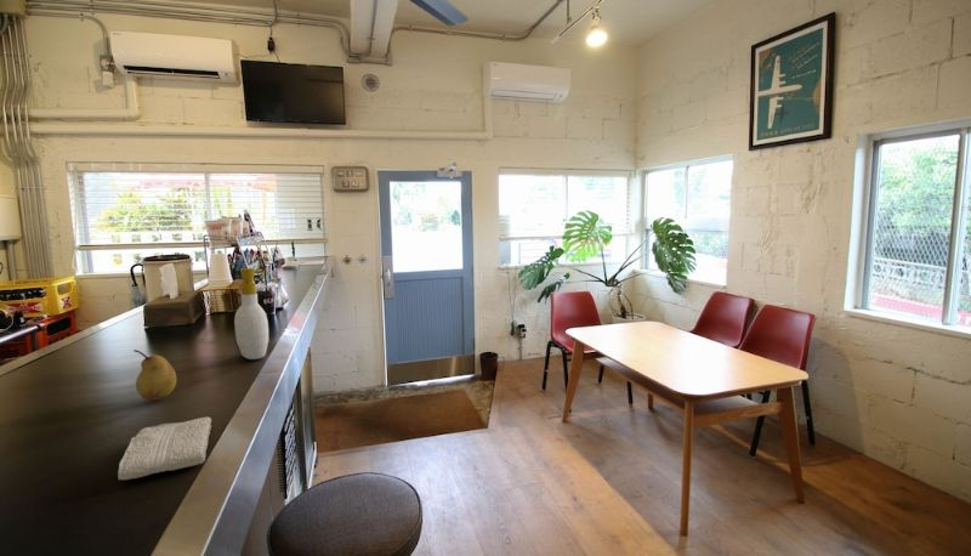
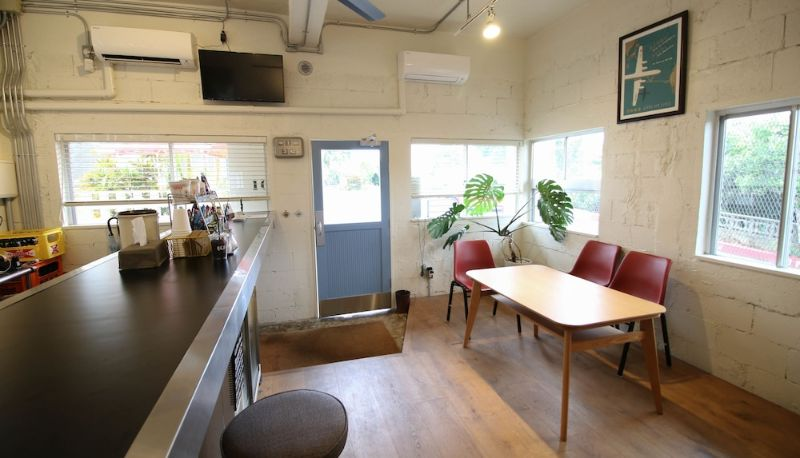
- soap bottle [233,267,269,361]
- fruit [132,348,177,402]
- washcloth [117,416,212,481]
